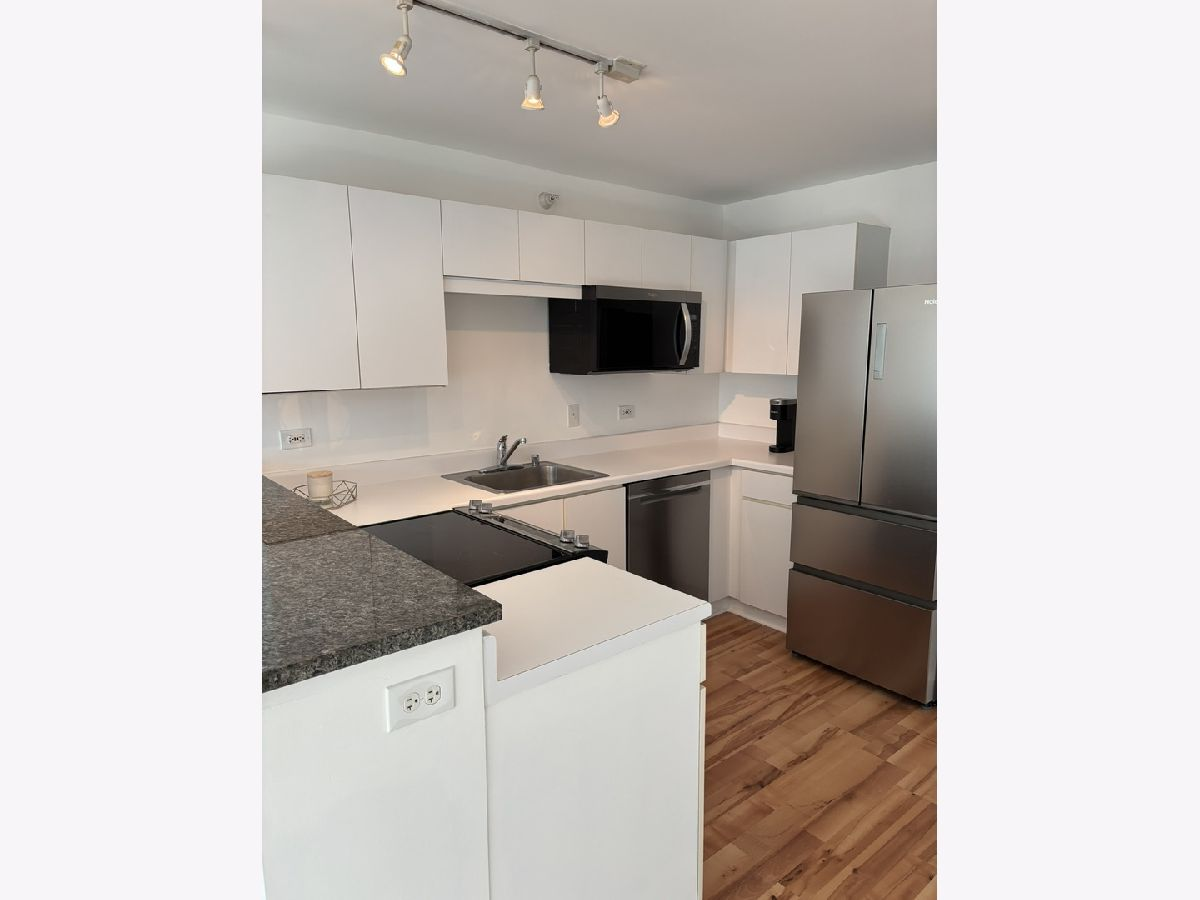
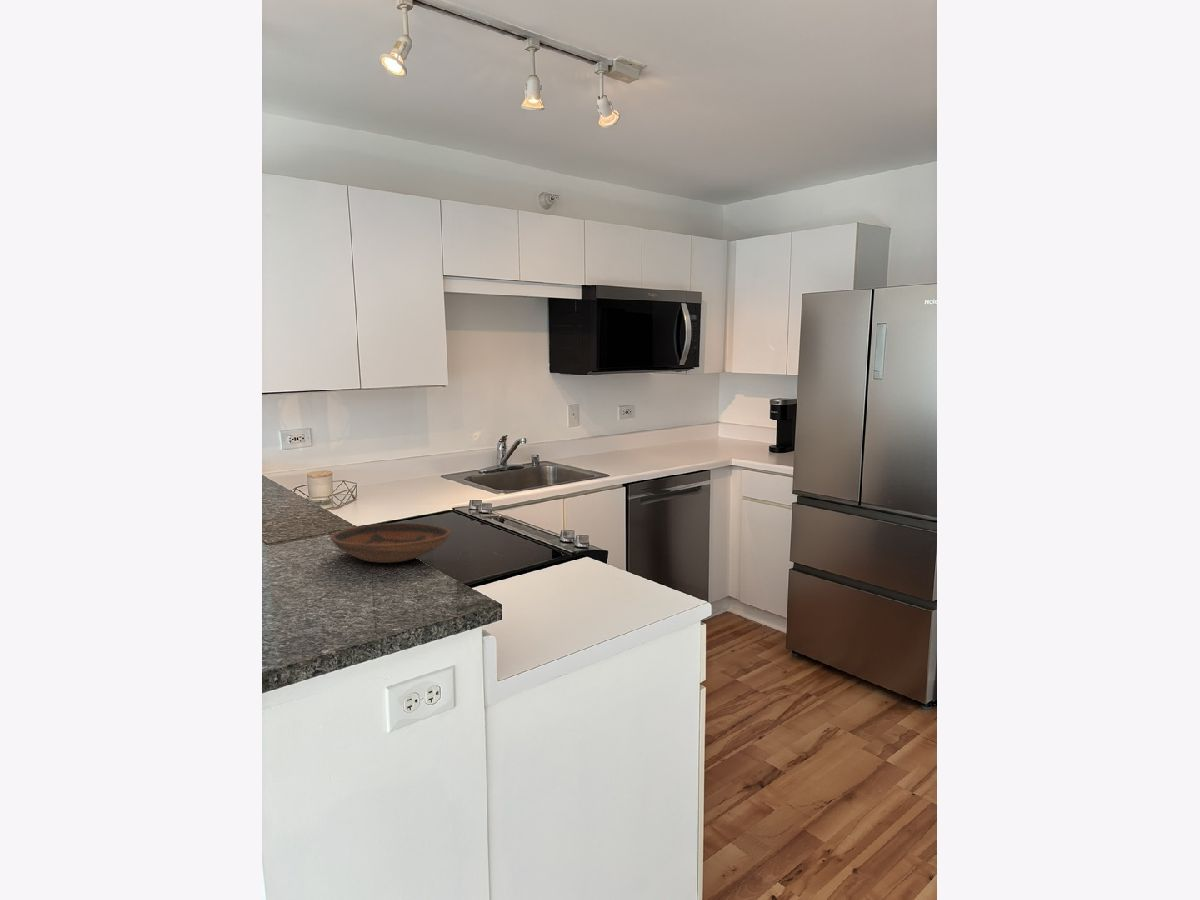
+ bowl [330,522,452,564]
